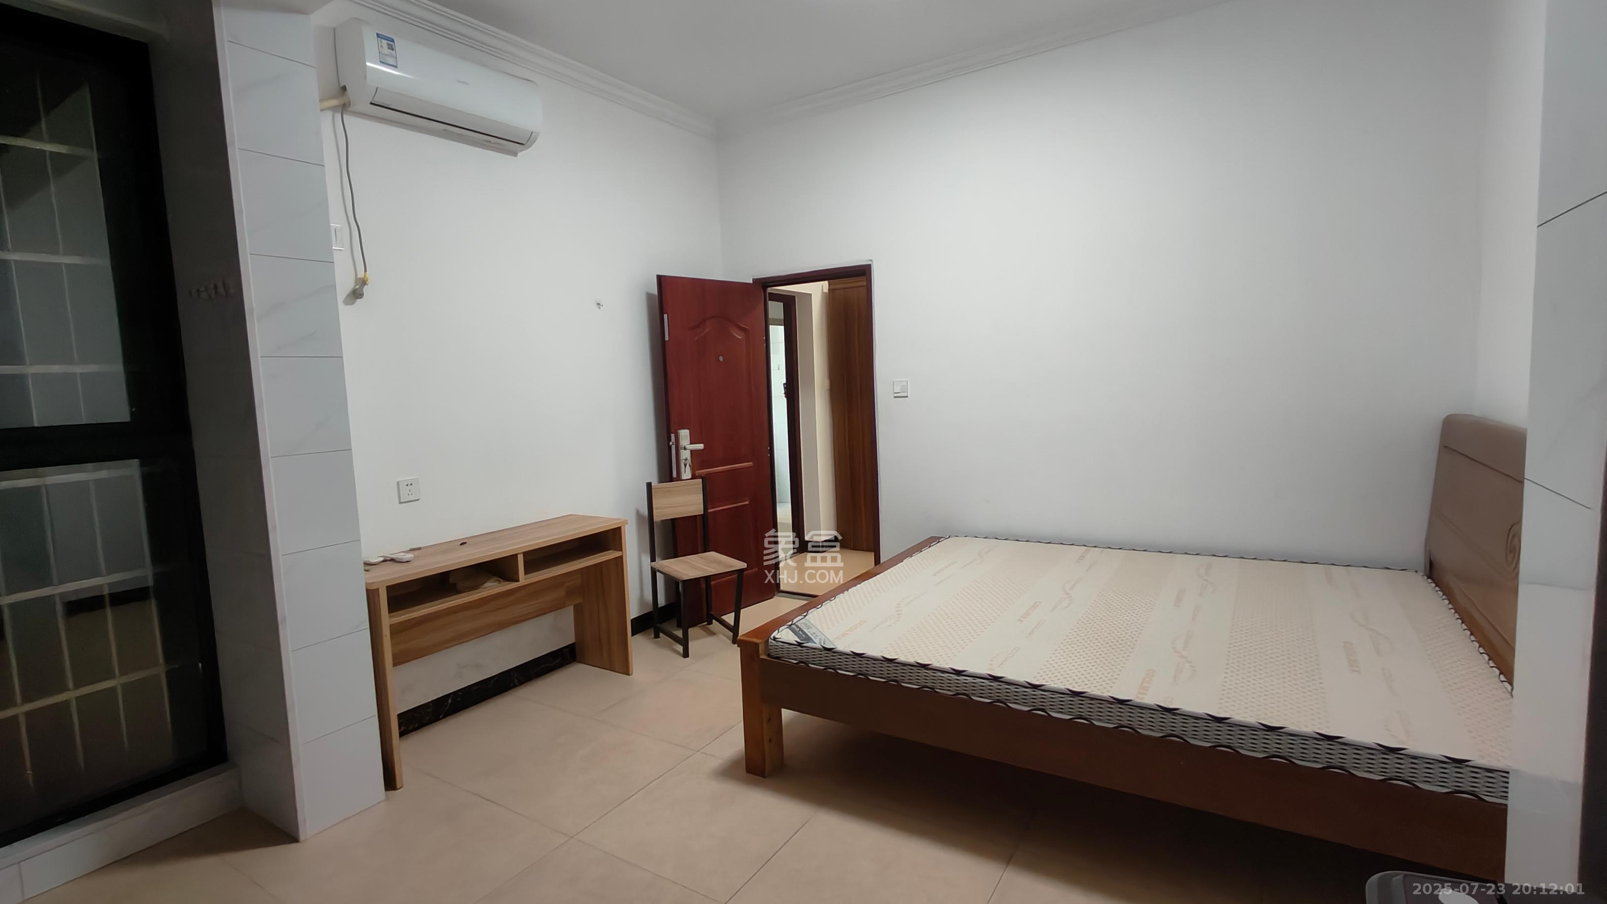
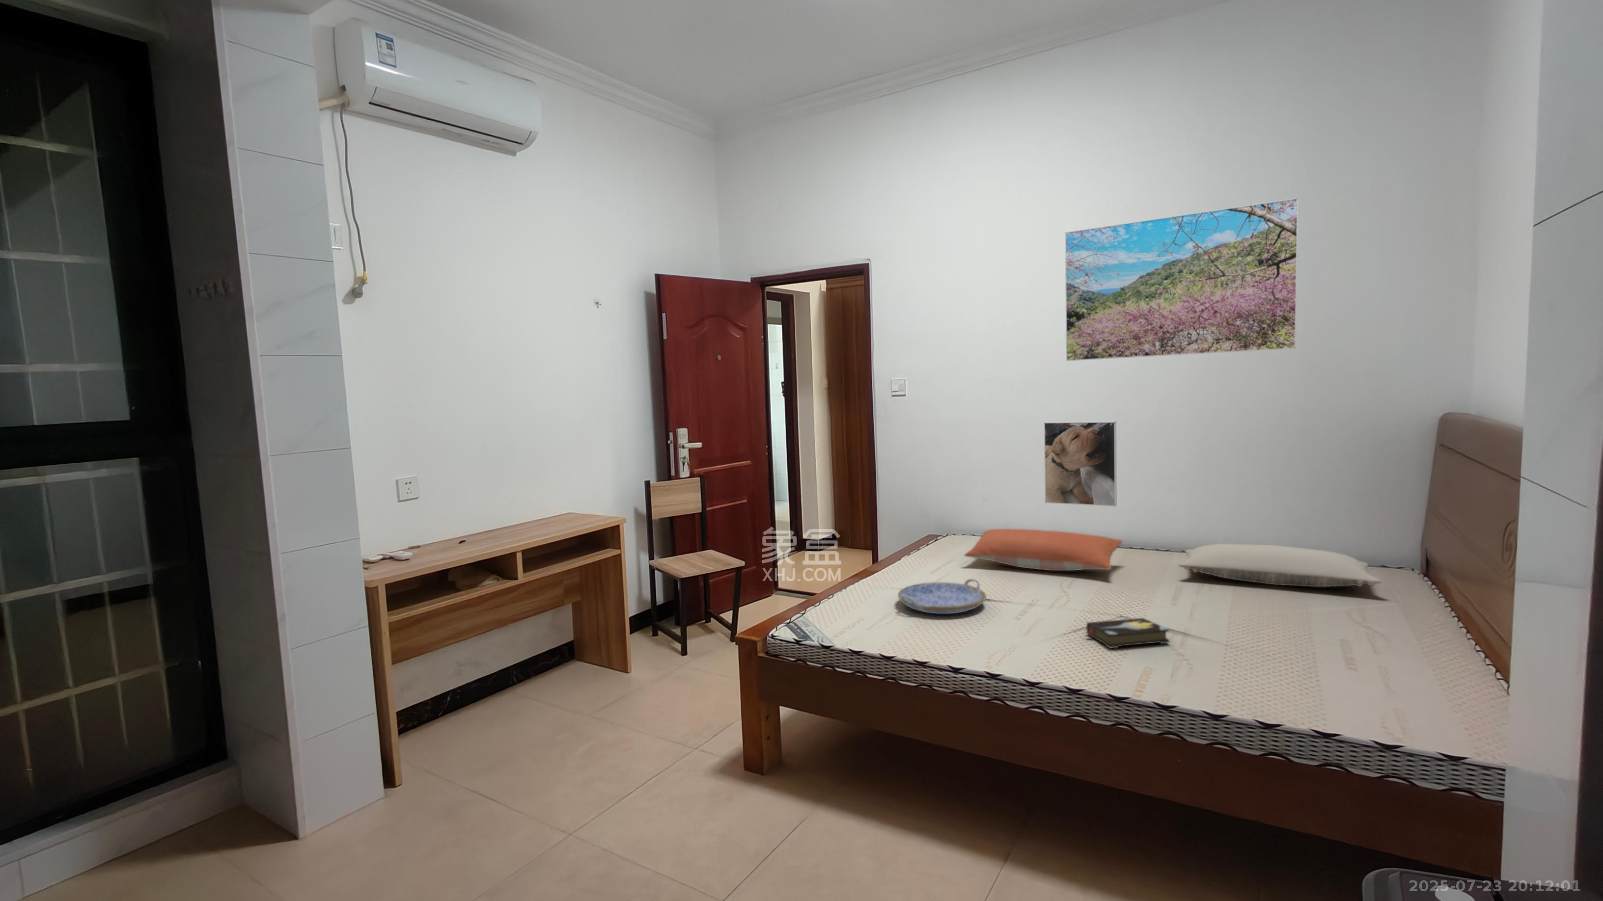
+ hardback book [1083,617,1170,649]
+ pillow [1177,543,1383,587]
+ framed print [1065,197,1299,362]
+ serving tray [897,579,986,614]
+ pillow [963,528,1123,571]
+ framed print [1044,421,1117,507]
